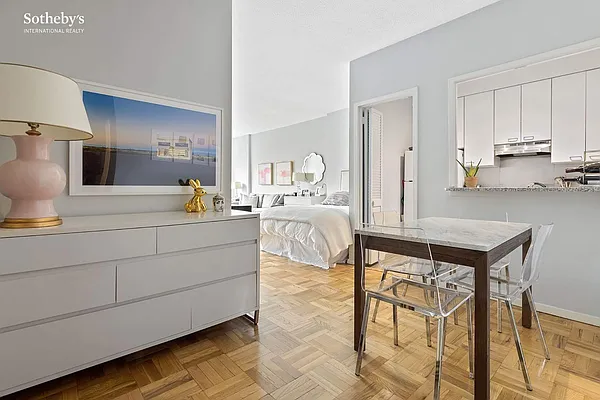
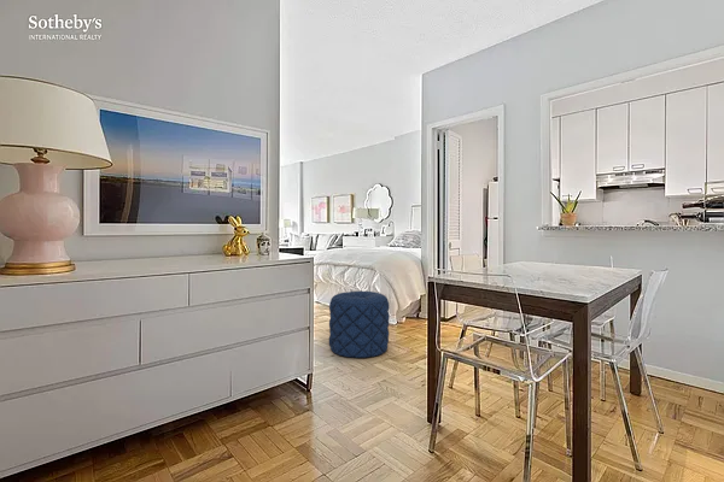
+ pouf [328,290,391,359]
